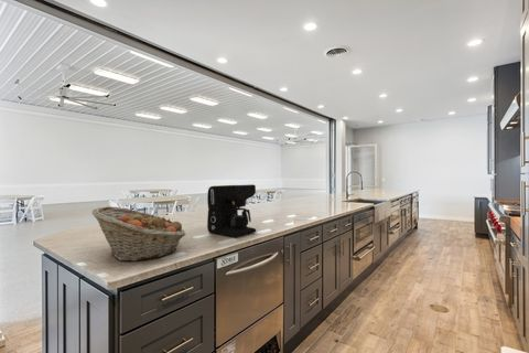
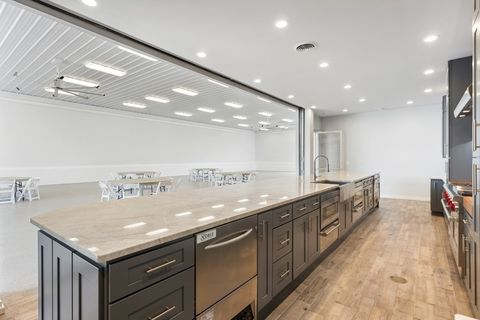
- coffee maker [206,183,257,238]
- fruit basket [91,205,186,263]
